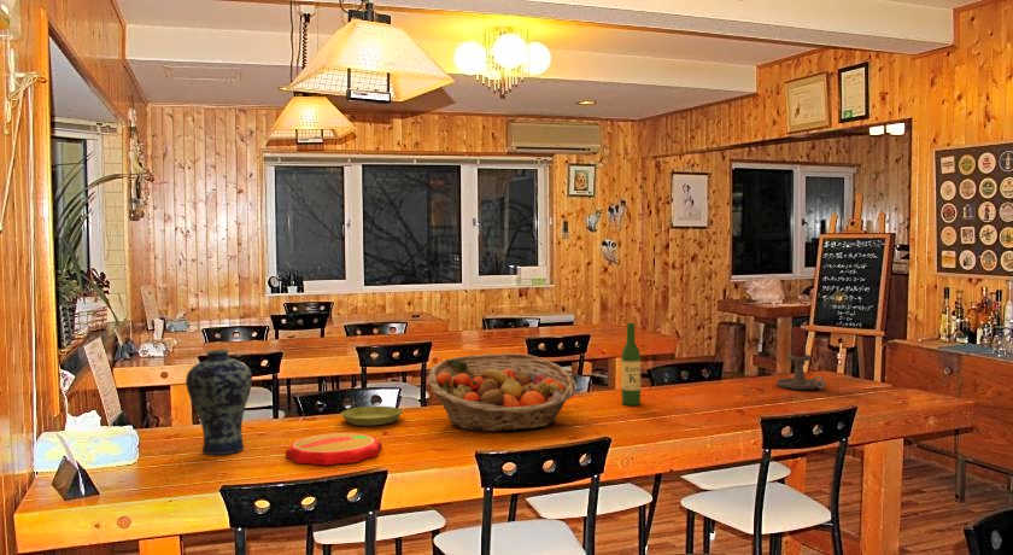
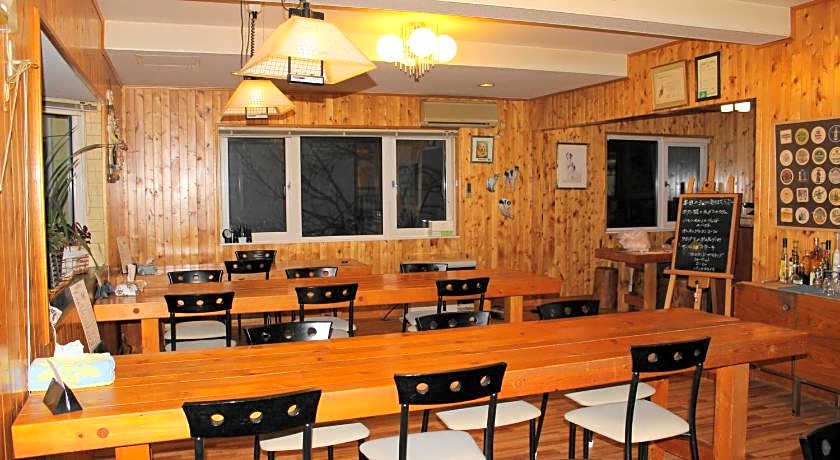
- candle holder [775,326,826,391]
- wine bottle [620,322,642,407]
- plate [285,432,383,467]
- vase [185,349,253,456]
- fruit basket [427,352,576,433]
- saucer [340,405,403,427]
